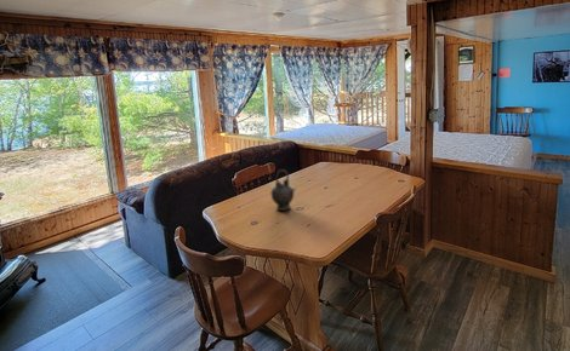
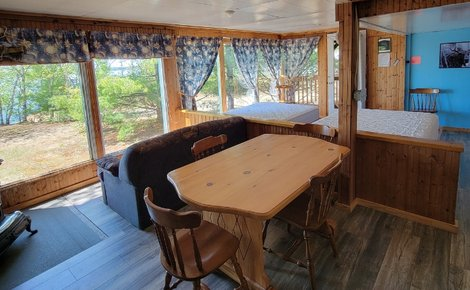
- teapot [269,168,297,212]
